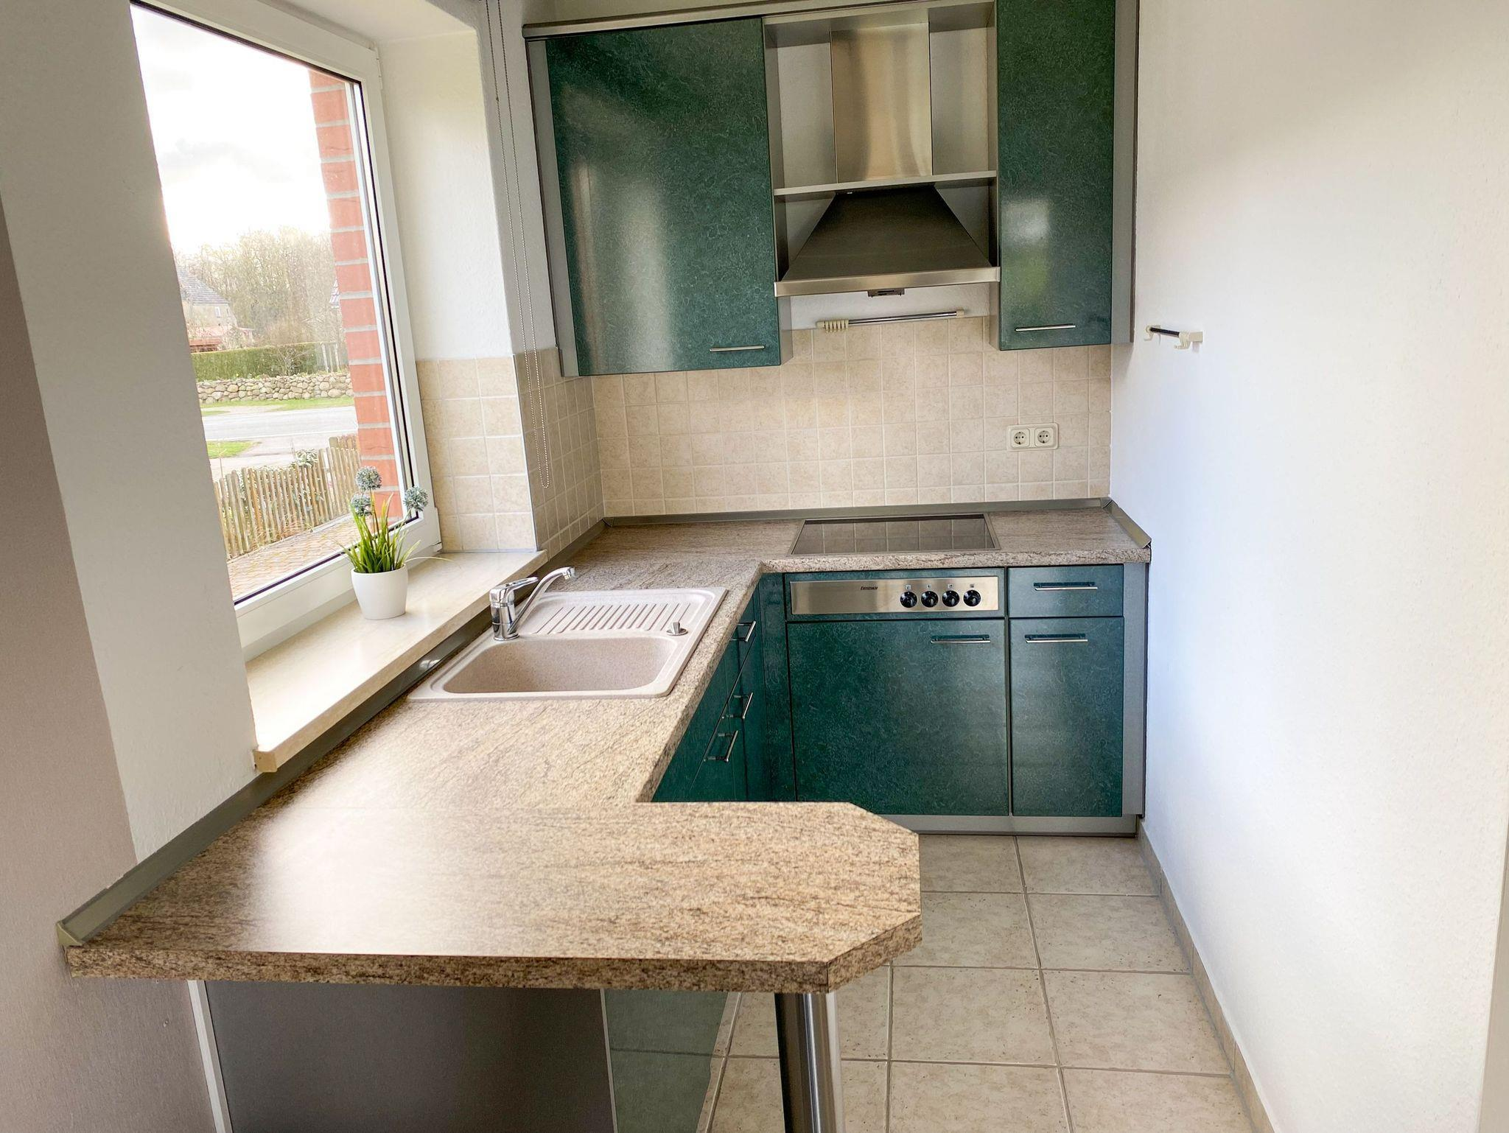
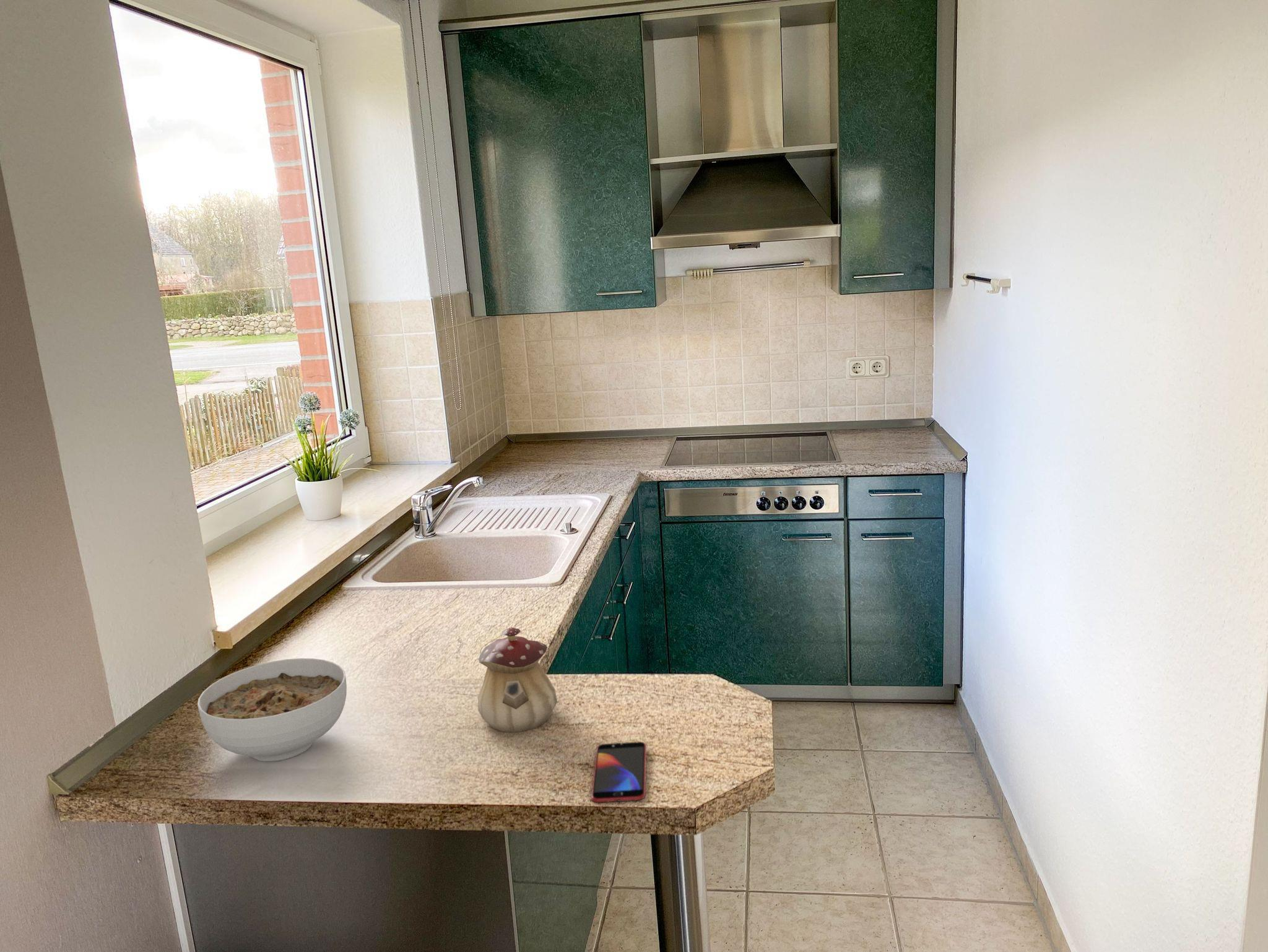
+ teapot [477,627,558,733]
+ smartphone [590,741,648,803]
+ bowl [197,658,347,762]
